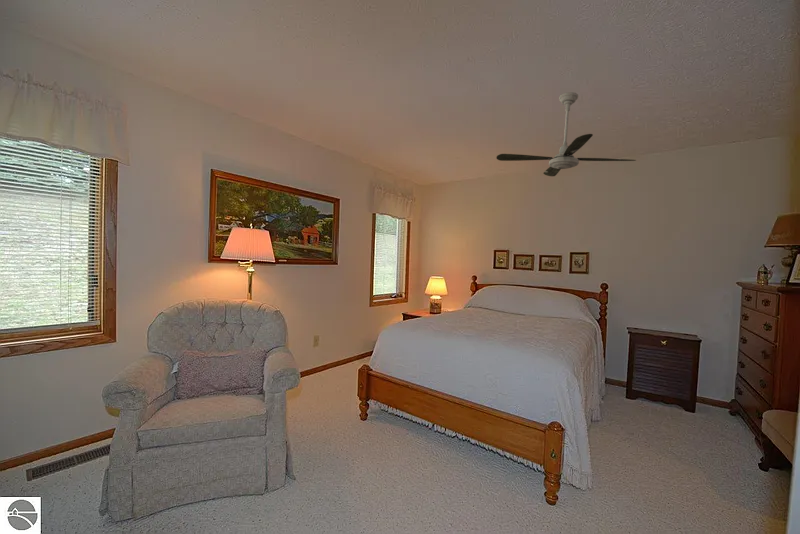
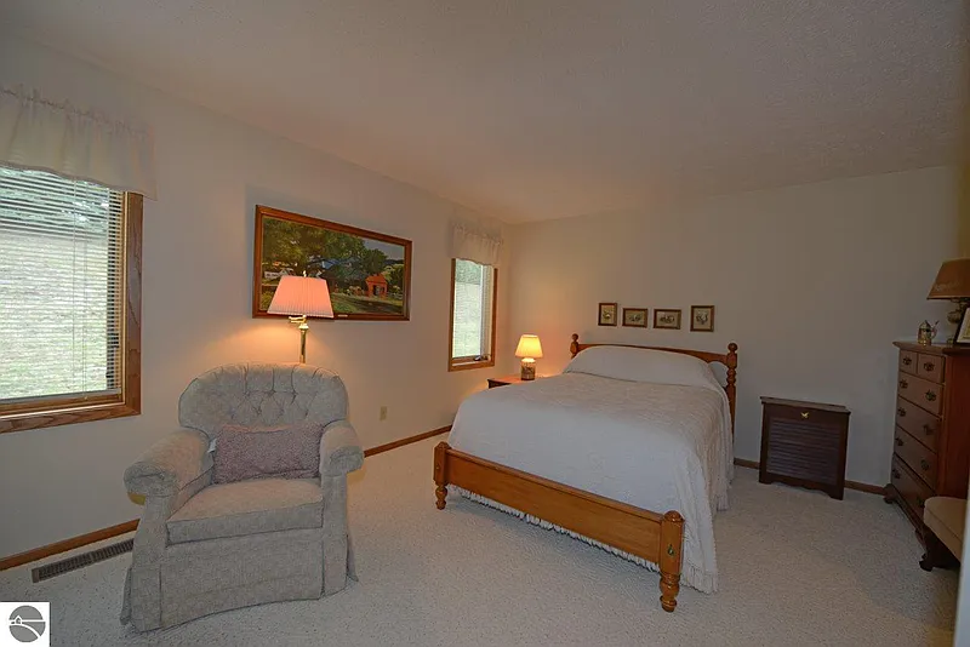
- ceiling fan [495,91,637,177]
